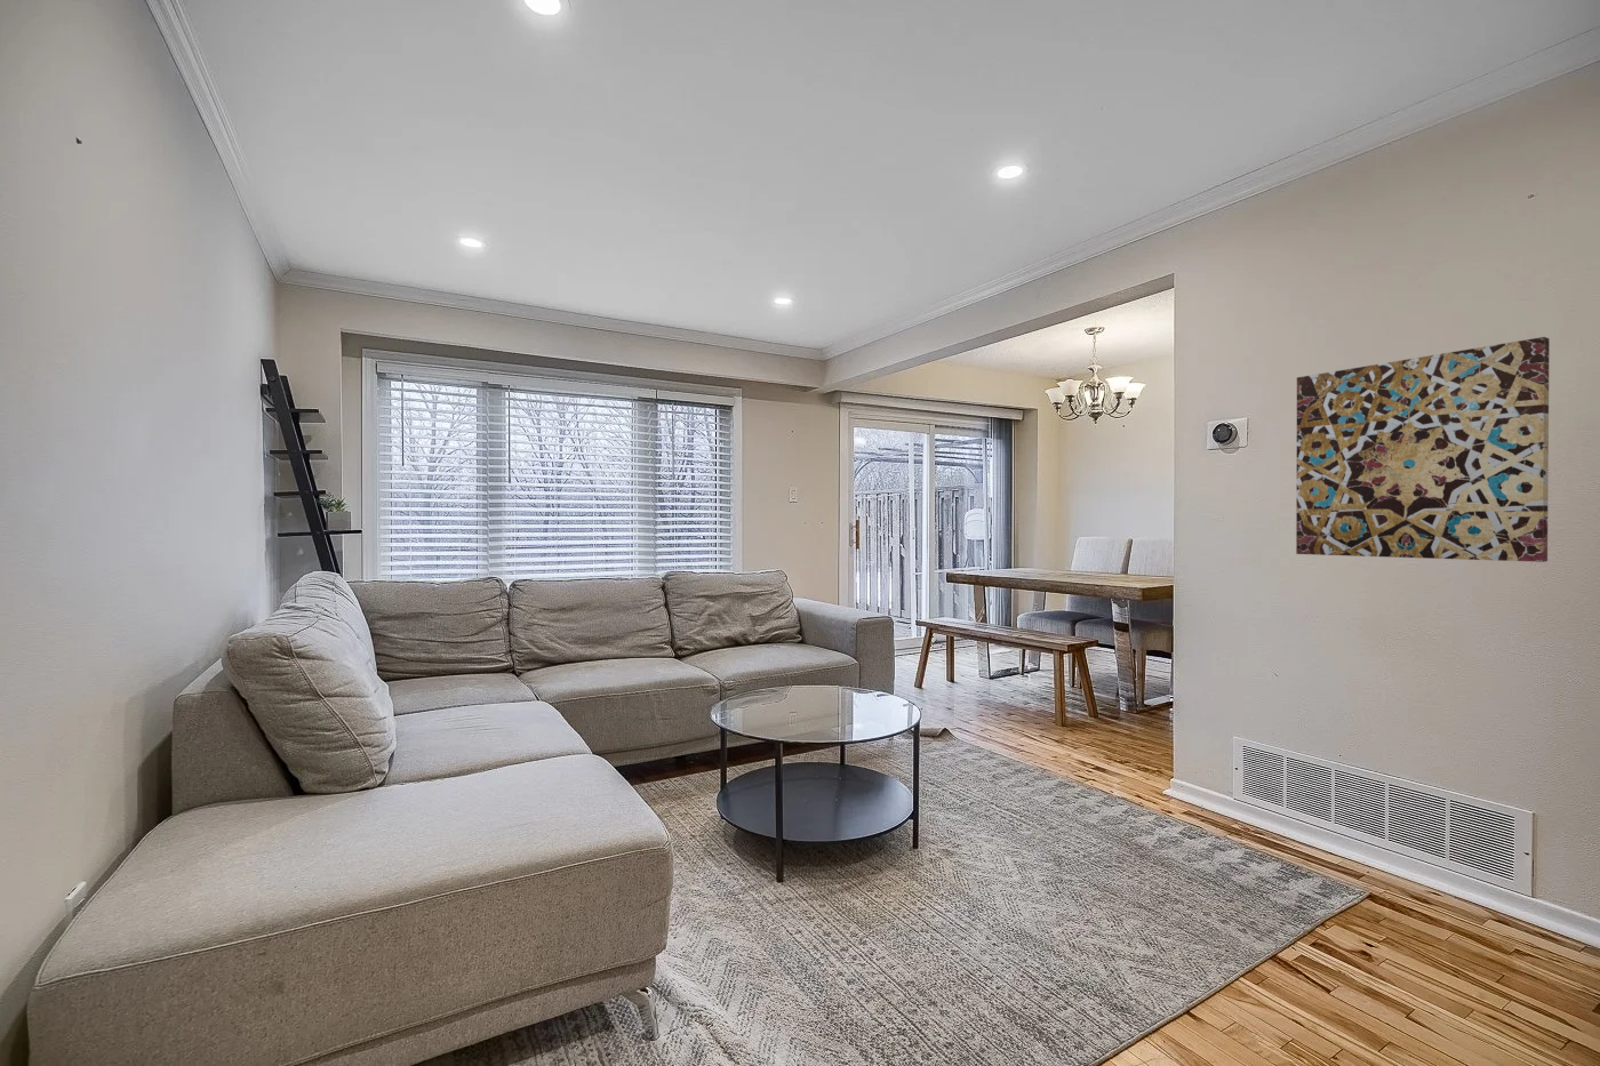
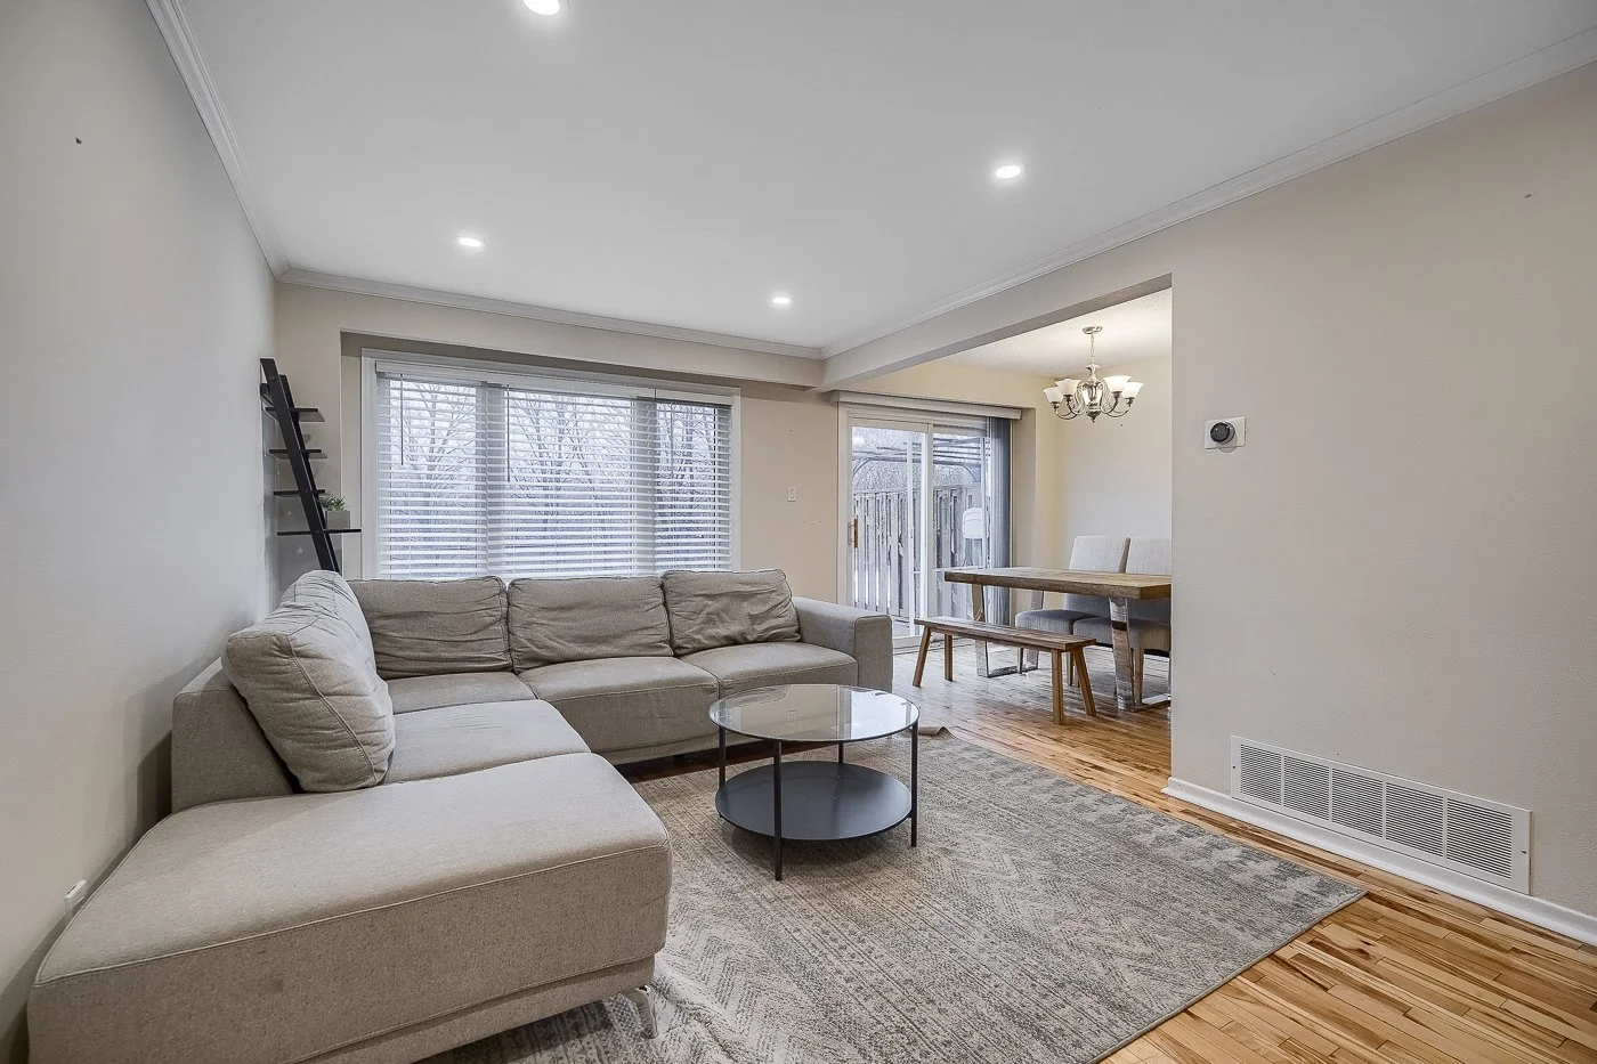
- wall art [1294,336,1551,563]
